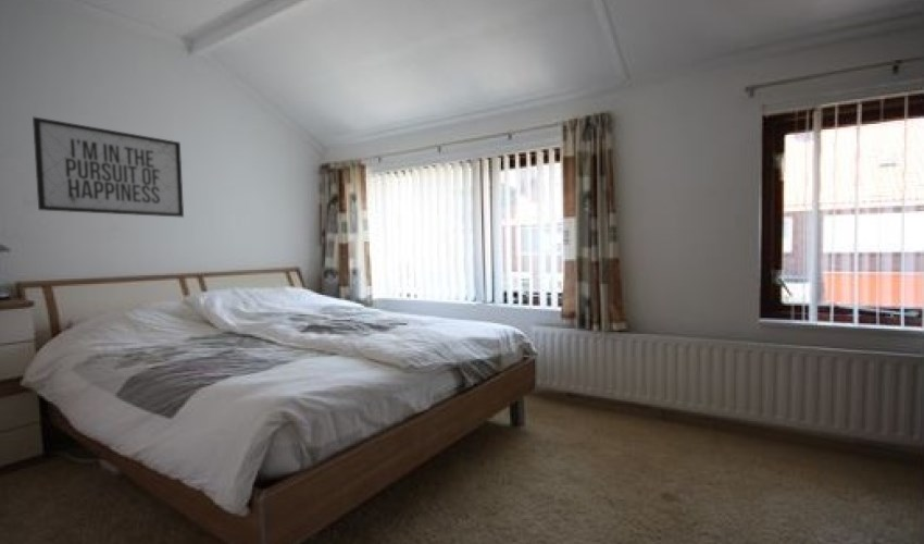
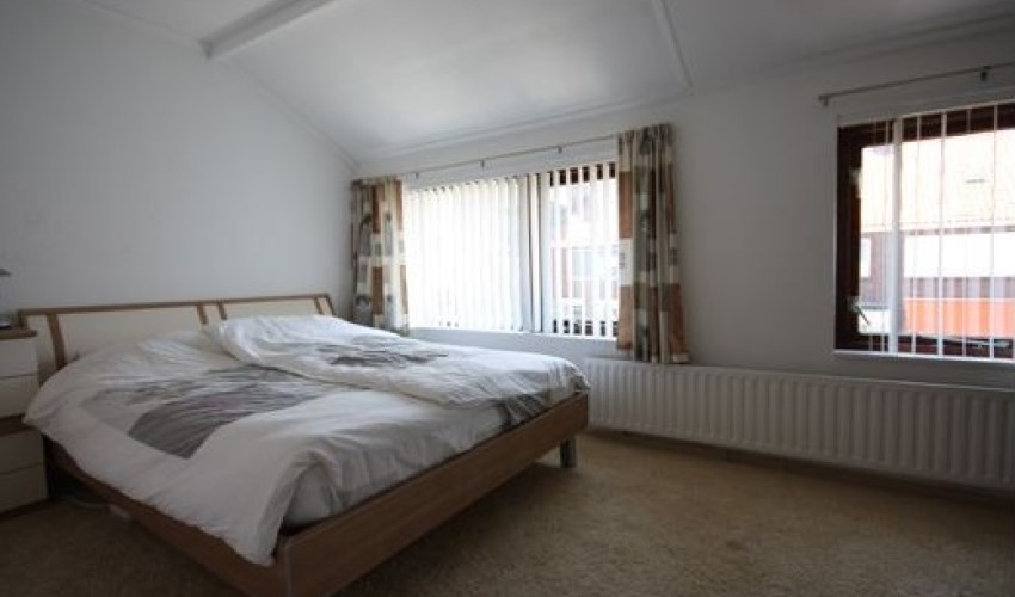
- mirror [32,115,185,219]
